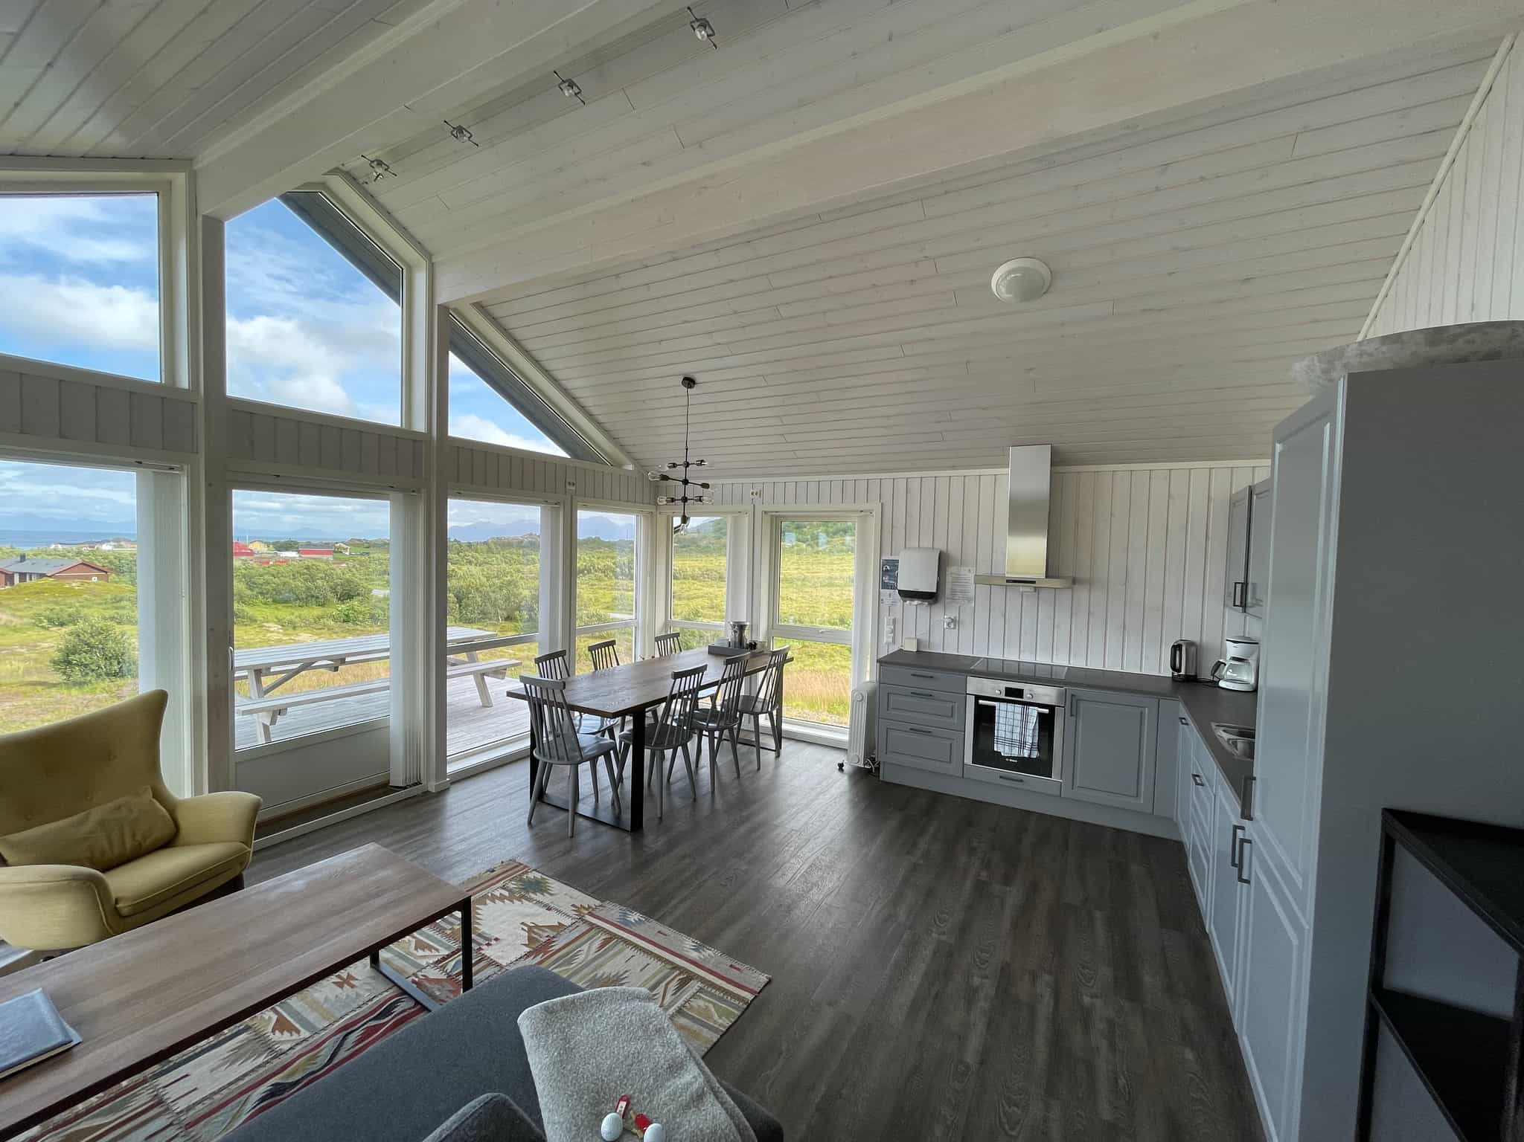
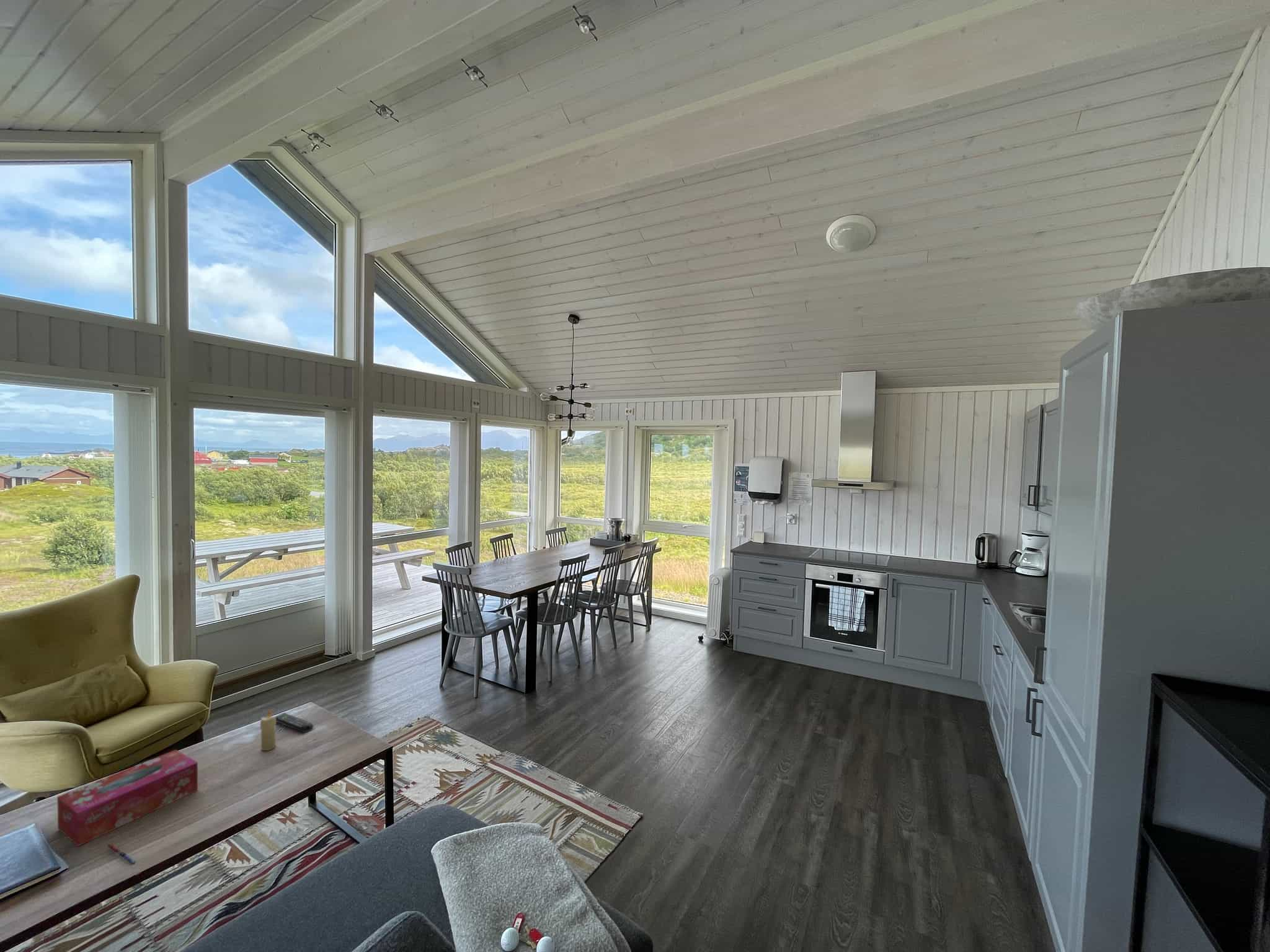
+ tissue box [56,749,198,847]
+ candle [260,710,277,751]
+ remote control [275,712,314,733]
+ pen [106,843,137,865]
